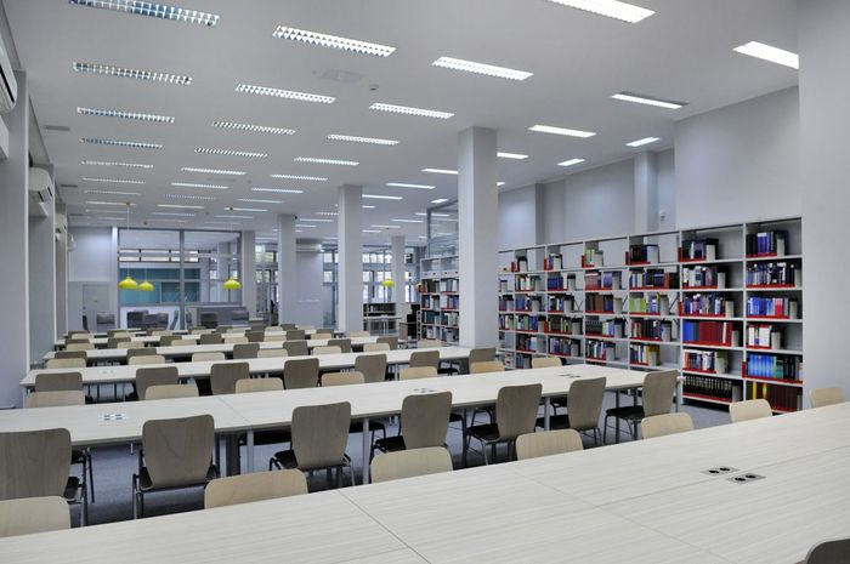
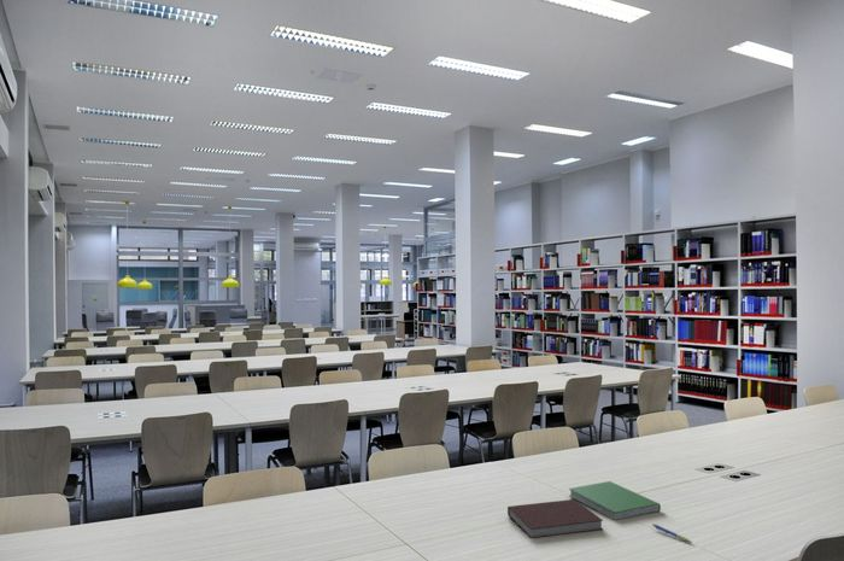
+ notebook [506,498,604,539]
+ hardcover book [568,480,662,521]
+ pen [651,522,693,544]
